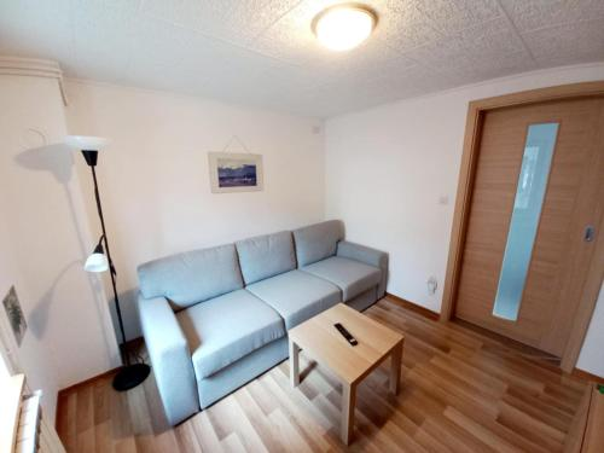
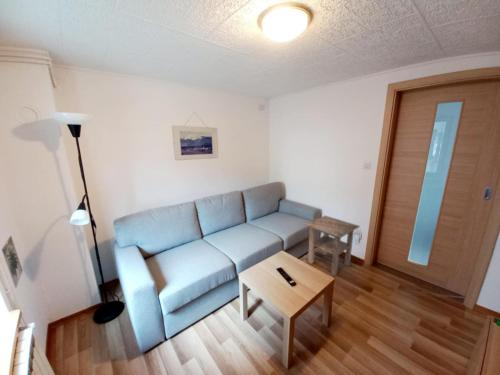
+ side table [304,215,361,277]
